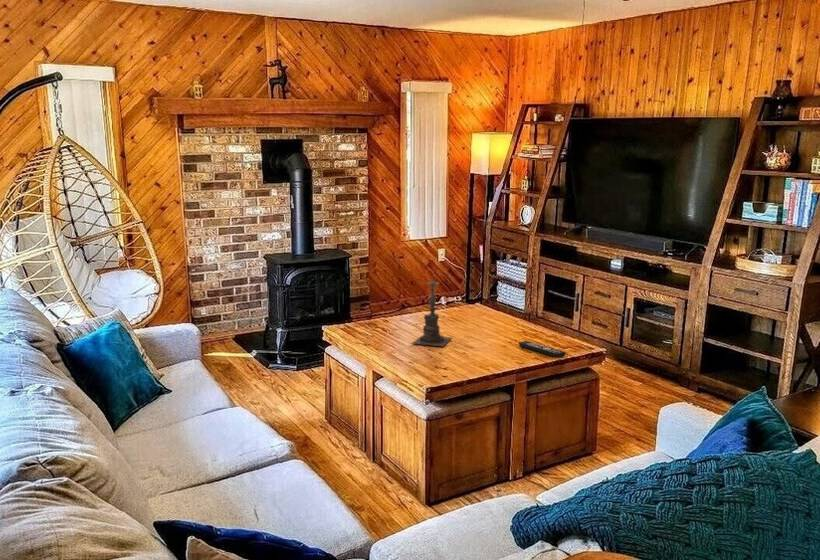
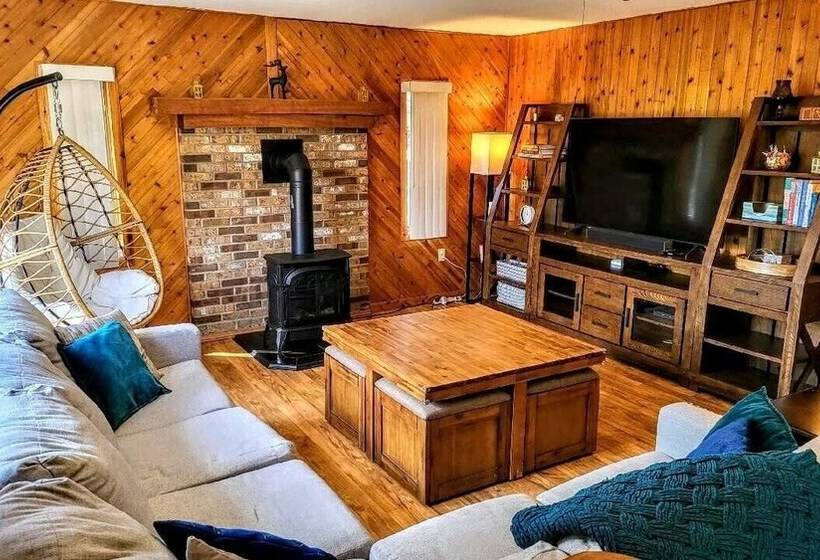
- candle holder [411,276,453,347]
- remote control [518,340,567,359]
